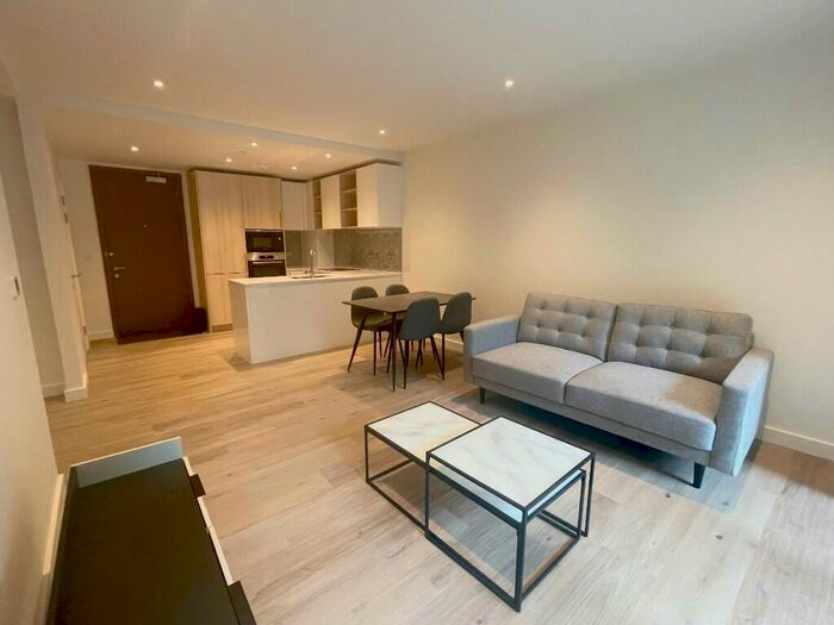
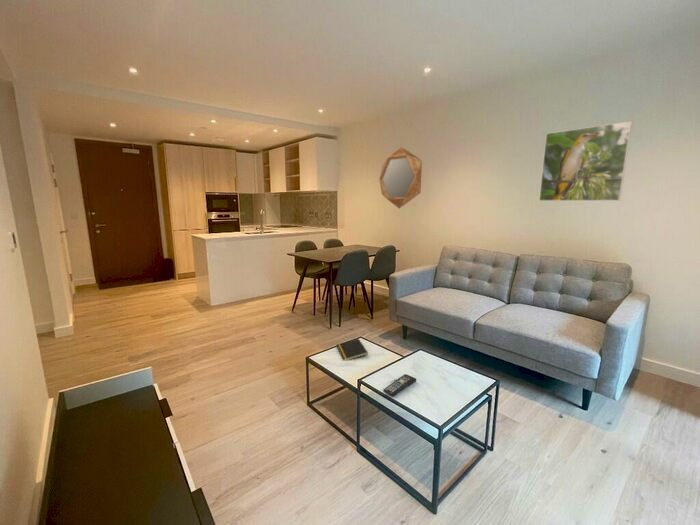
+ home mirror [378,146,423,210]
+ notepad [336,337,369,361]
+ remote control [382,373,417,397]
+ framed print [538,120,633,202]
